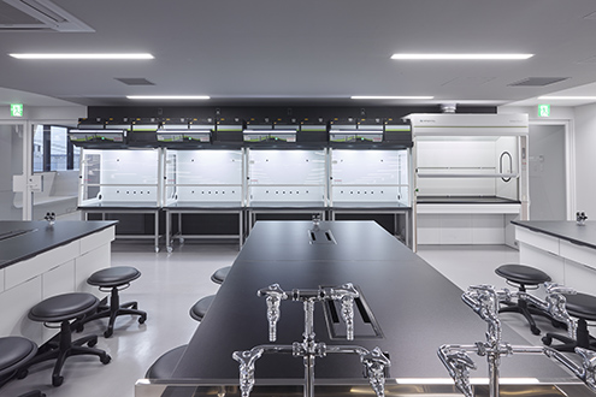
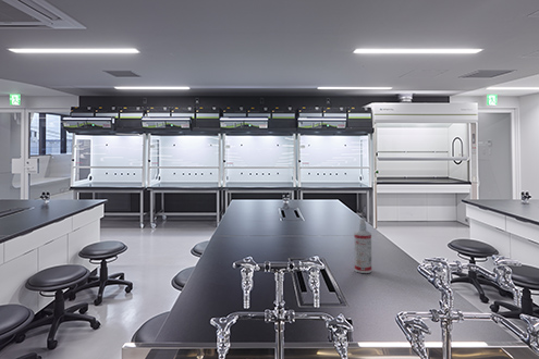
+ spray bottle [353,218,372,274]
